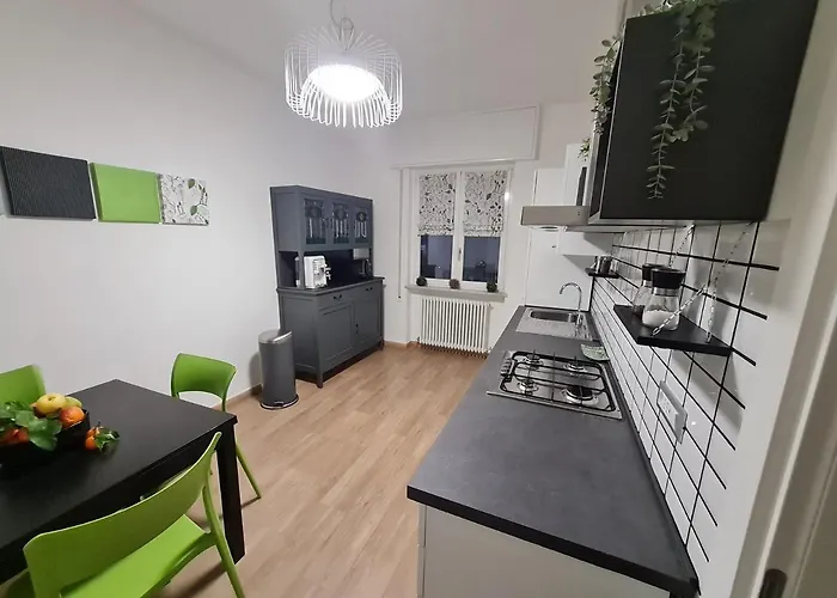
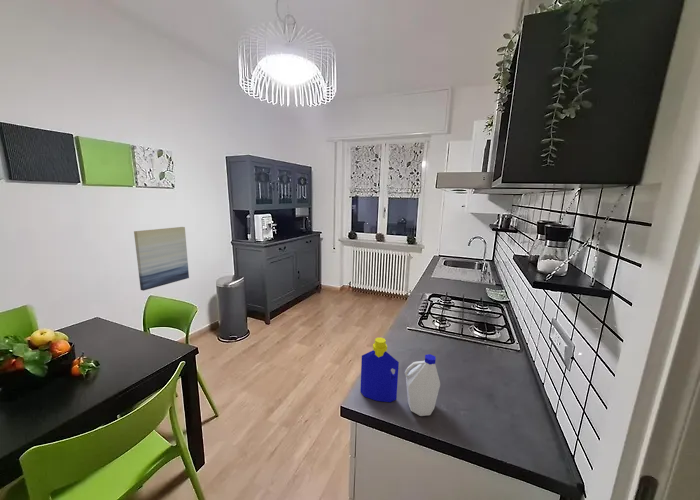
+ bottle [359,337,441,417]
+ wall art [133,226,190,291]
